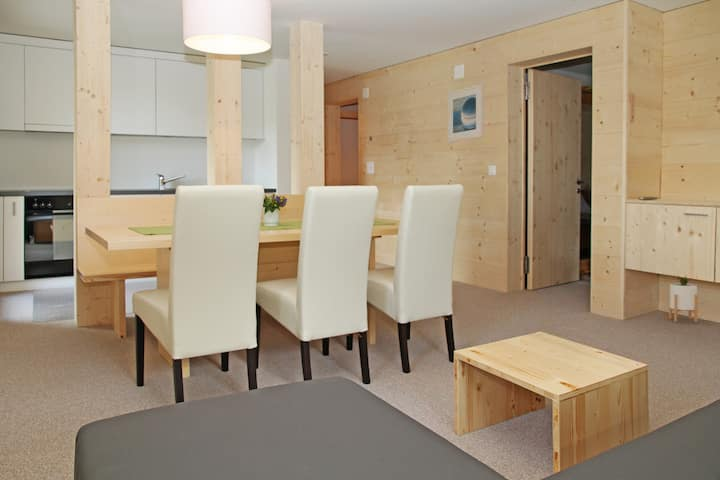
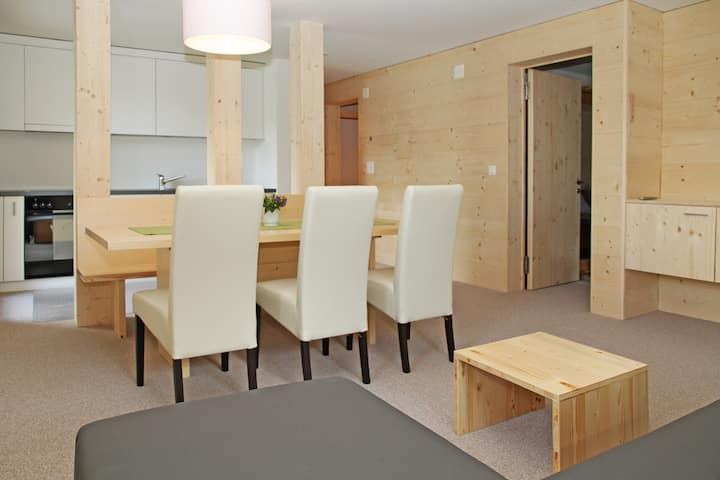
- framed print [446,83,484,143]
- house plant [668,275,699,323]
